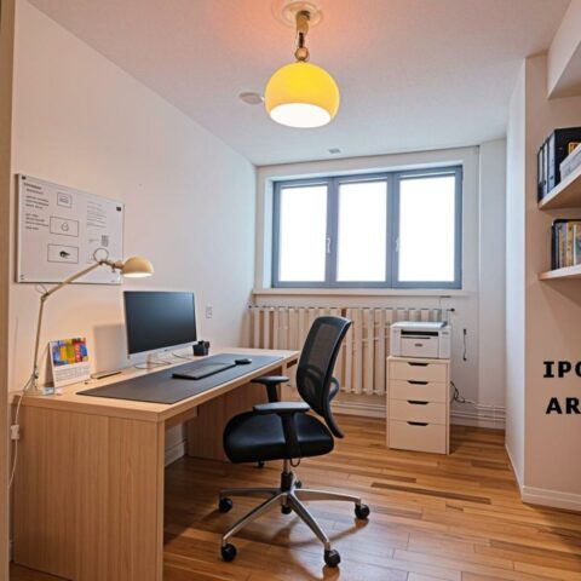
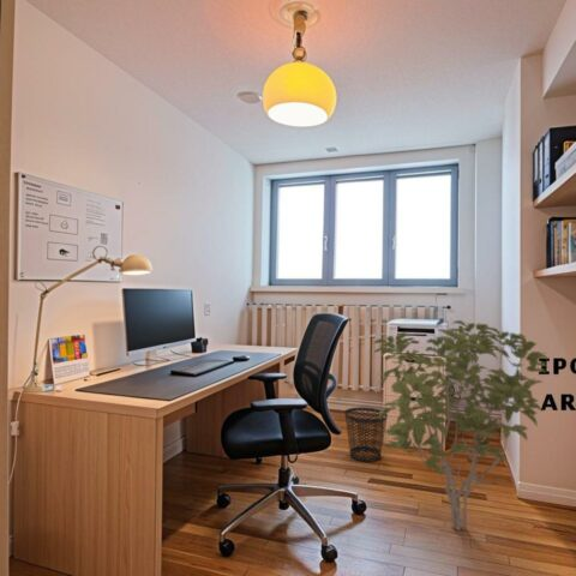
+ shrub [372,319,548,532]
+ wastebasket [343,406,389,463]
